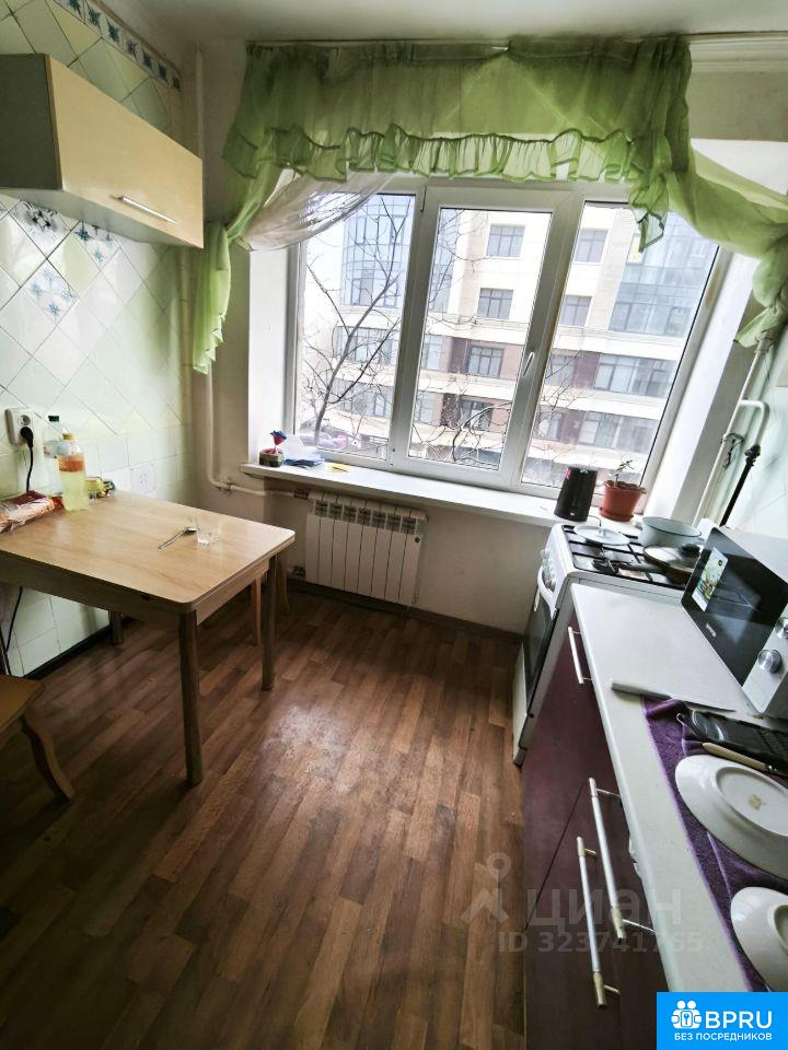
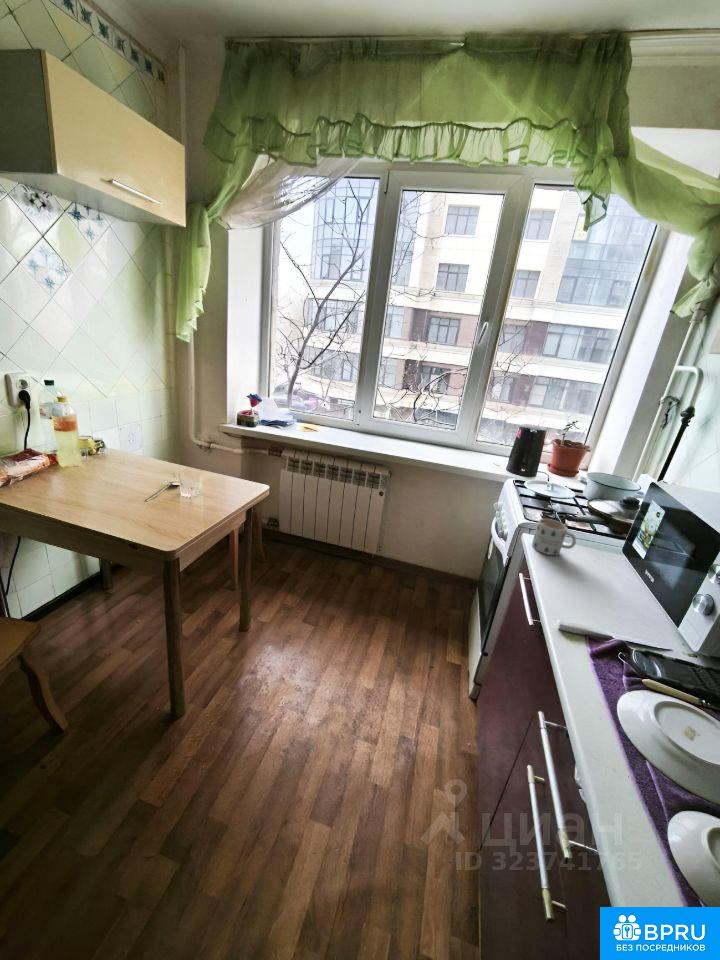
+ mug [531,518,577,556]
